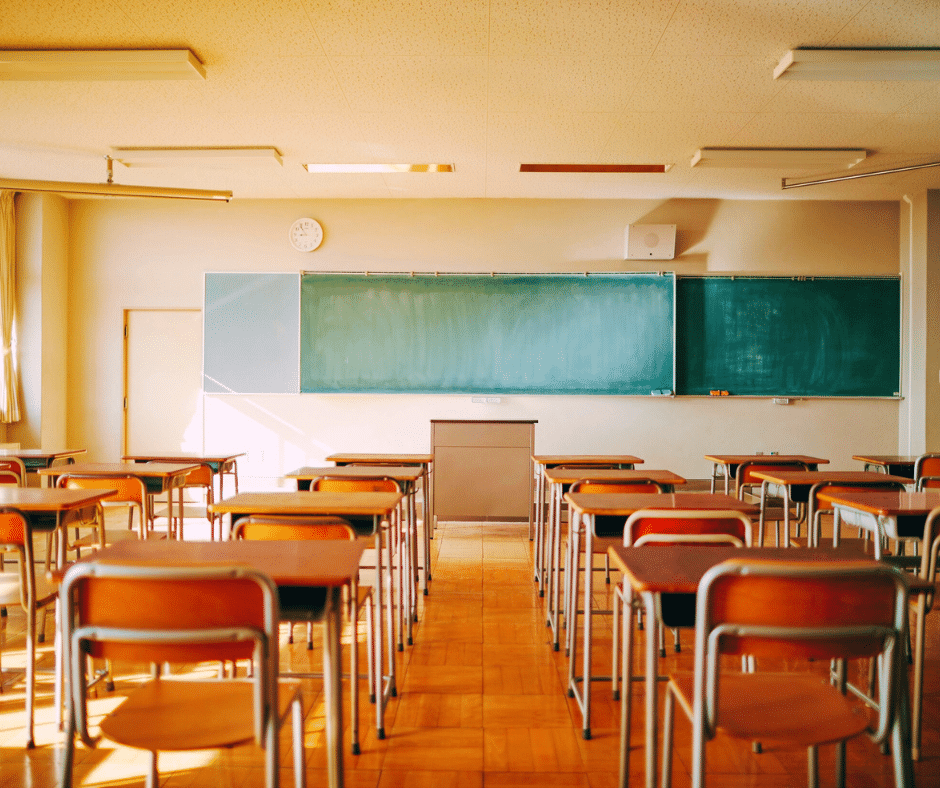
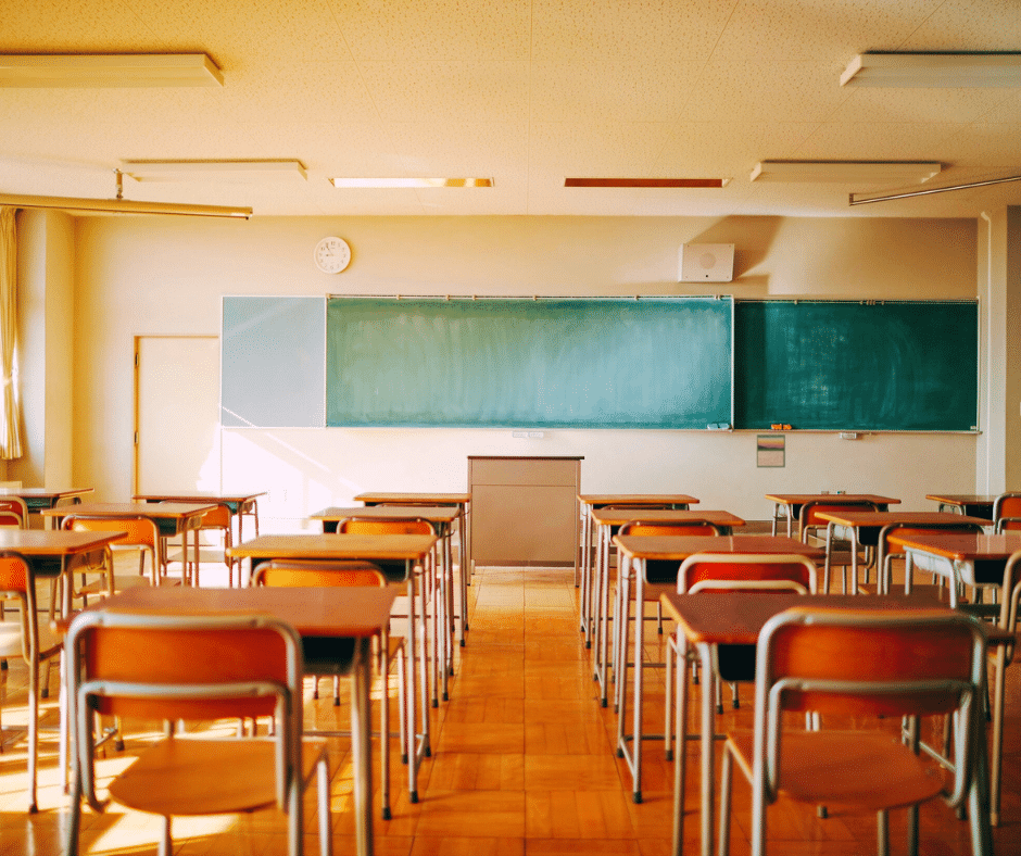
+ calendar [755,431,786,468]
